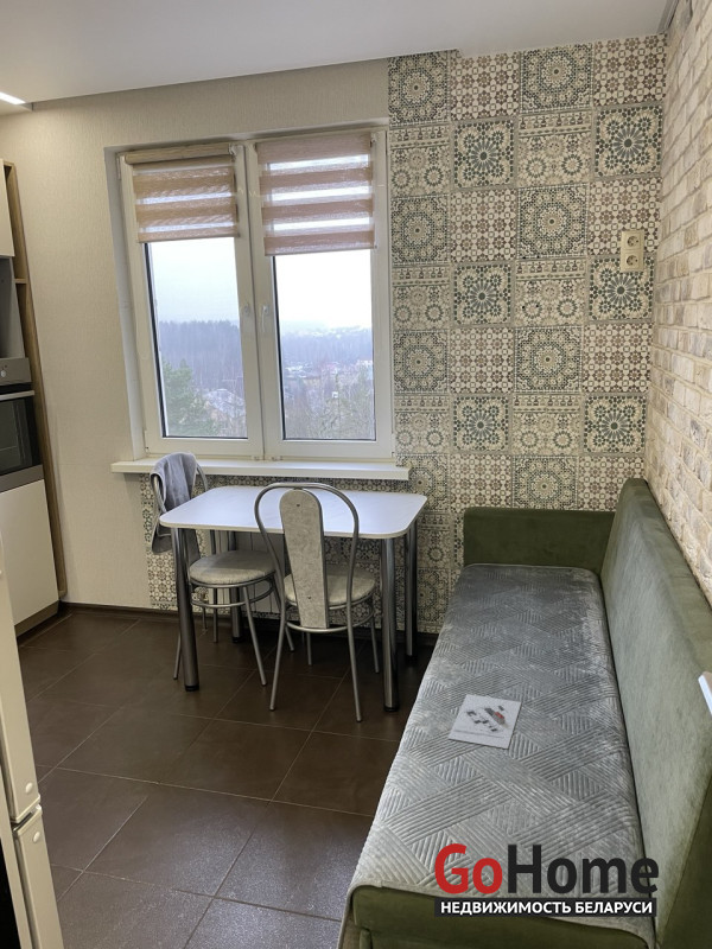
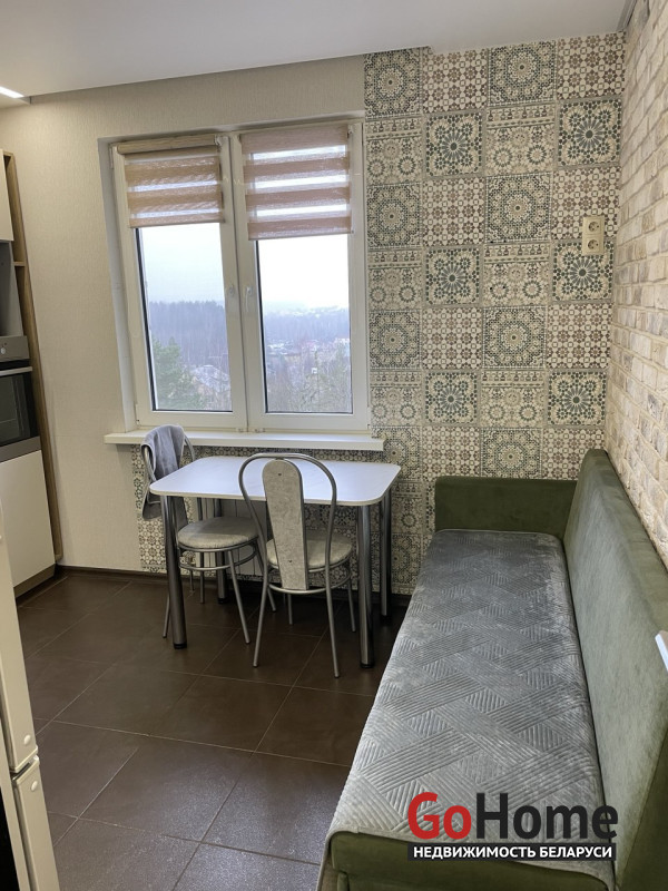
- architectural model [447,693,522,750]
